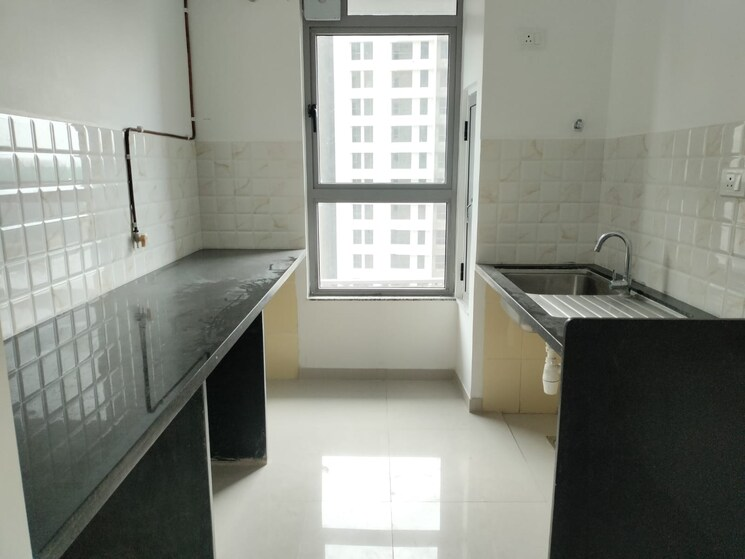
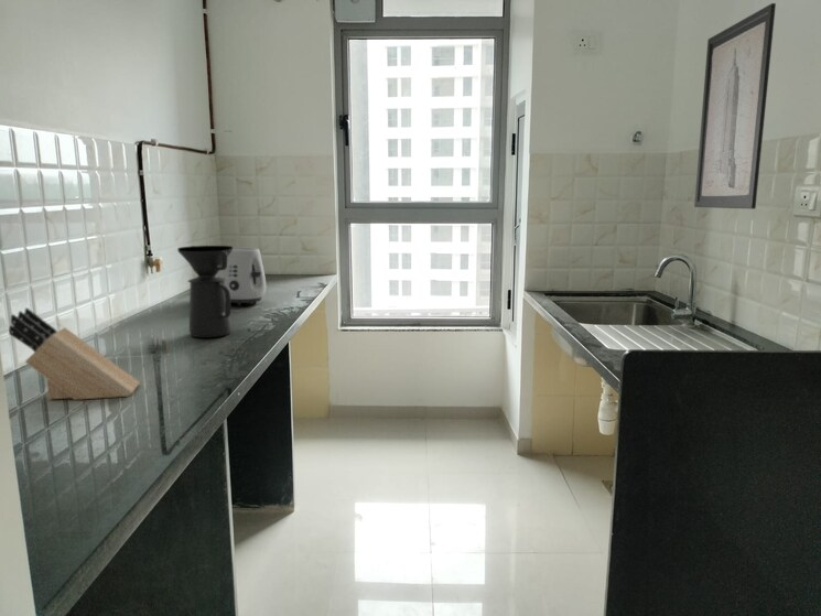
+ toaster [216,246,267,306]
+ coffee maker [176,245,234,338]
+ knife block [8,306,141,401]
+ wall art [693,2,777,209]
